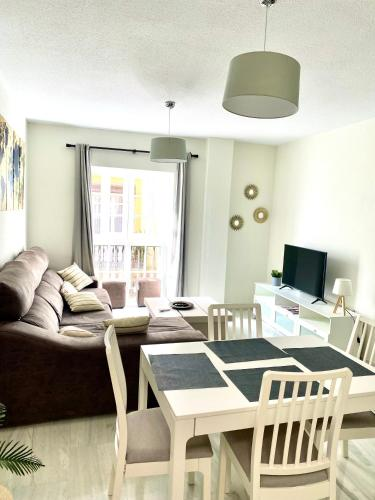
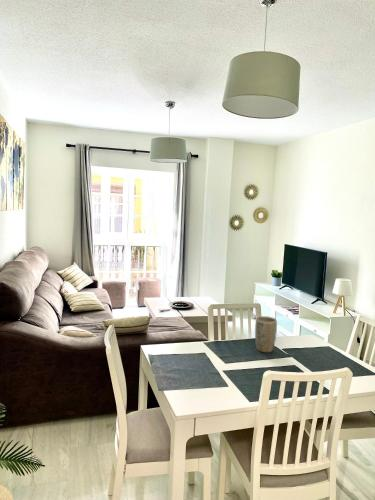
+ plant pot [254,315,278,353]
